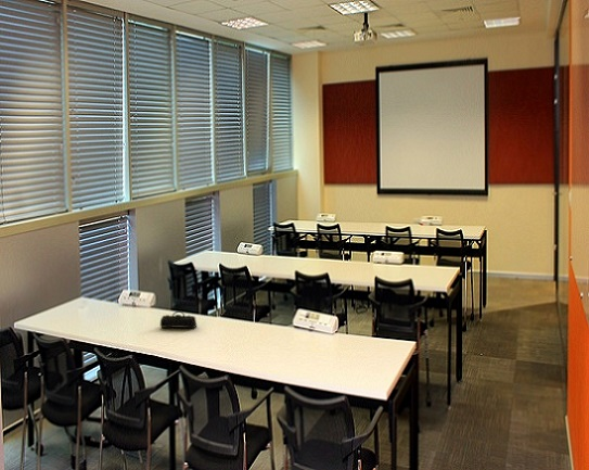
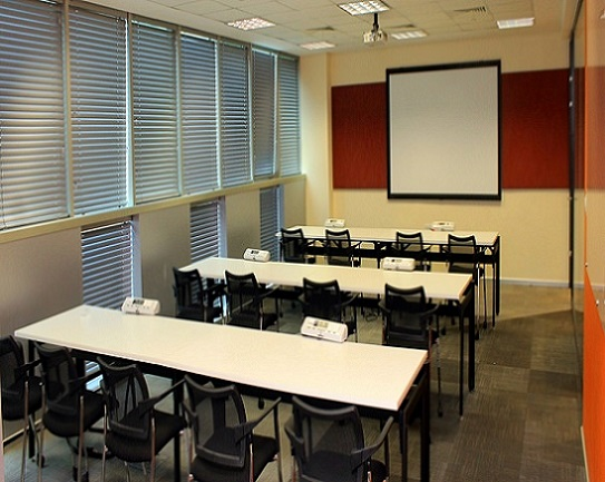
- pencil case [159,309,197,329]
